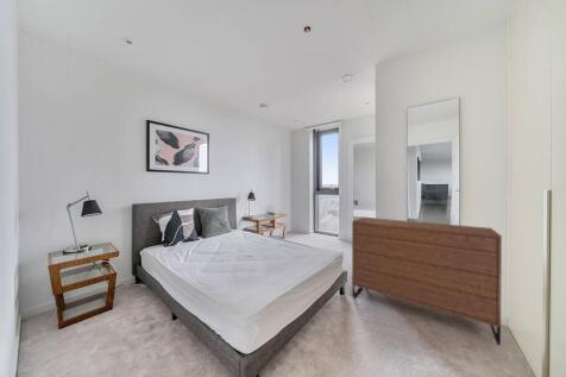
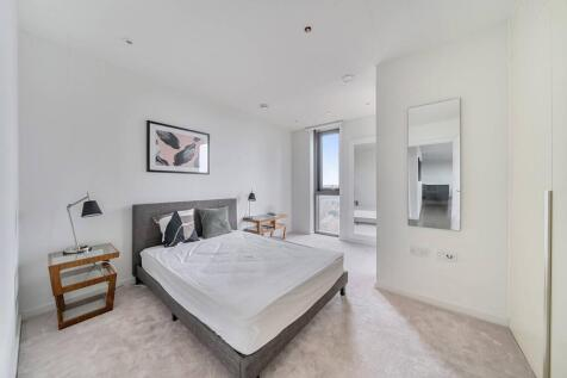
- dresser [351,216,503,346]
